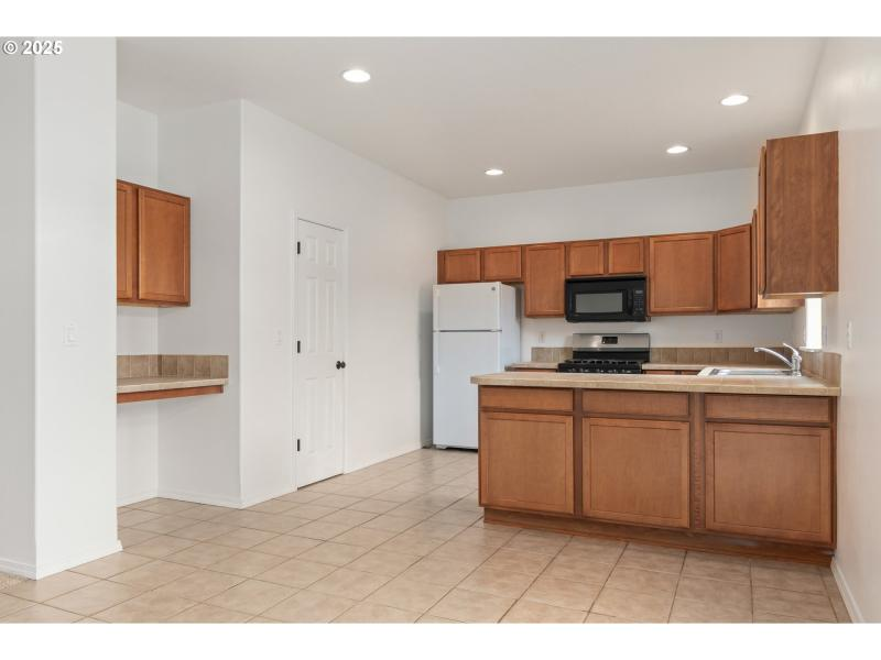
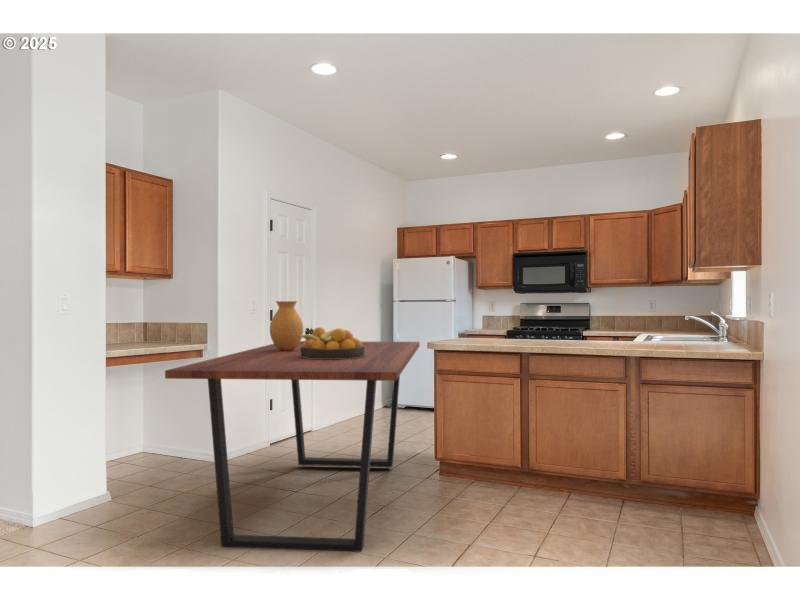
+ dining table [164,340,421,553]
+ vase [269,300,304,351]
+ fruit bowl [299,326,365,359]
